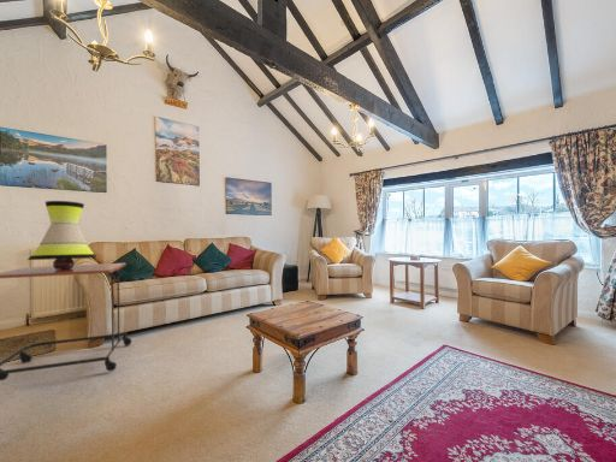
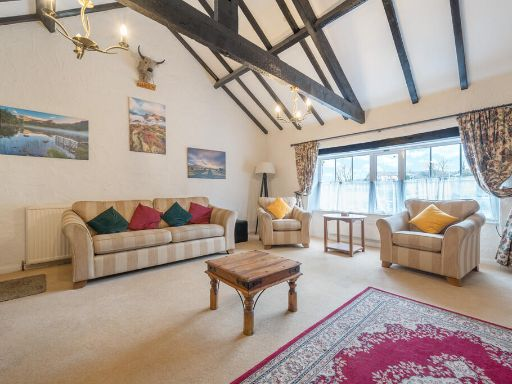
- table lamp [26,200,97,270]
- side table [0,262,132,381]
